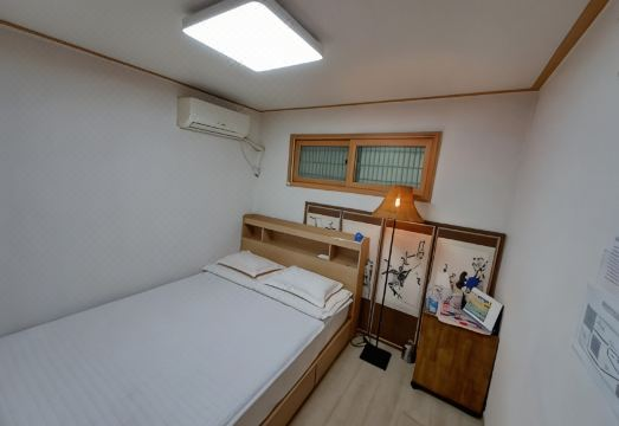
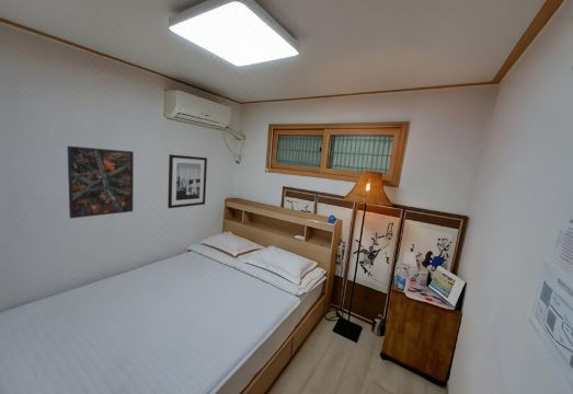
+ wall art [167,153,208,209]
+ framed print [66,144,135,219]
